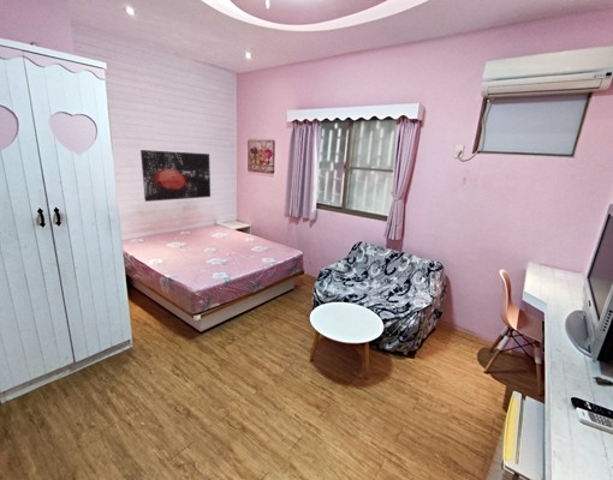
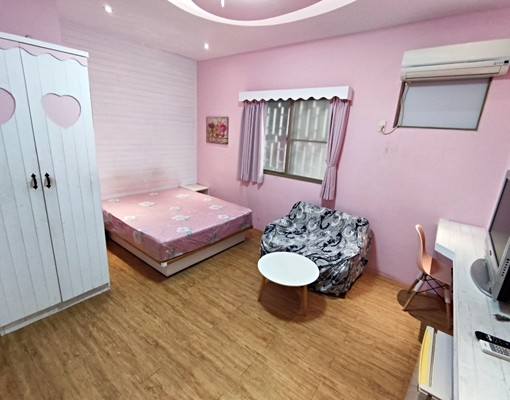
- wall art [139,149,212,203]
